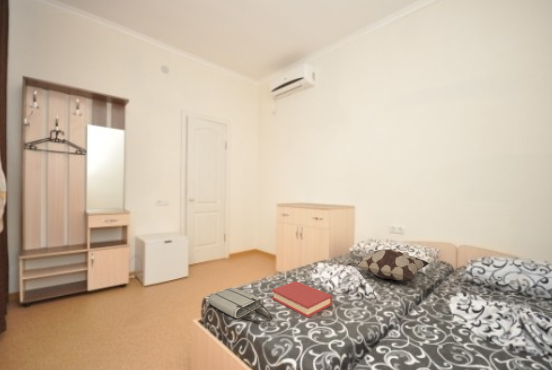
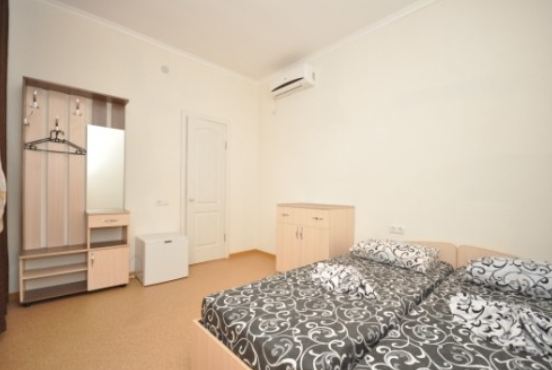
- decorative pillow [347,248,430,281]
- hardback book [271,280,333,319]
- tote bag [207,287,274,323]
